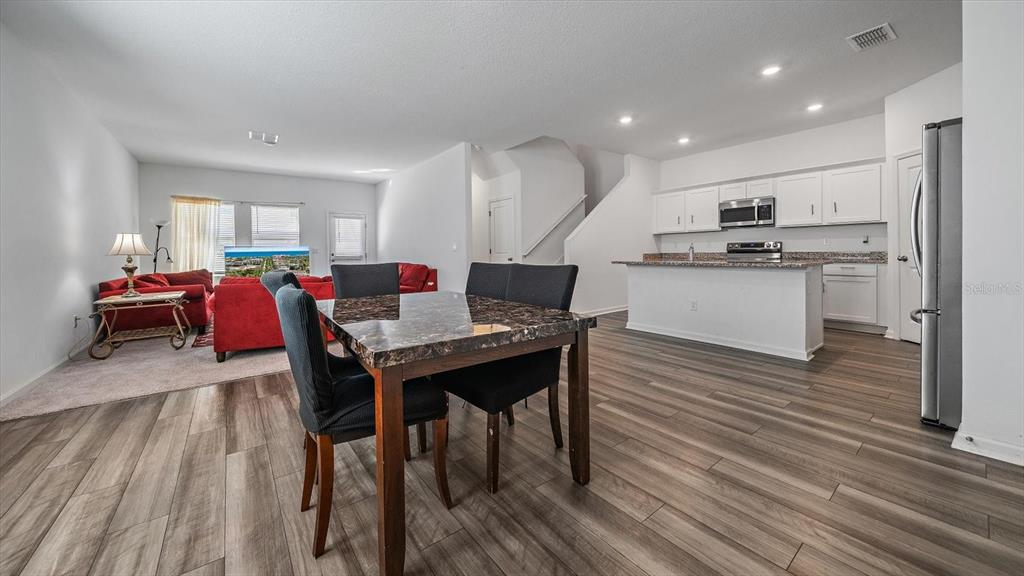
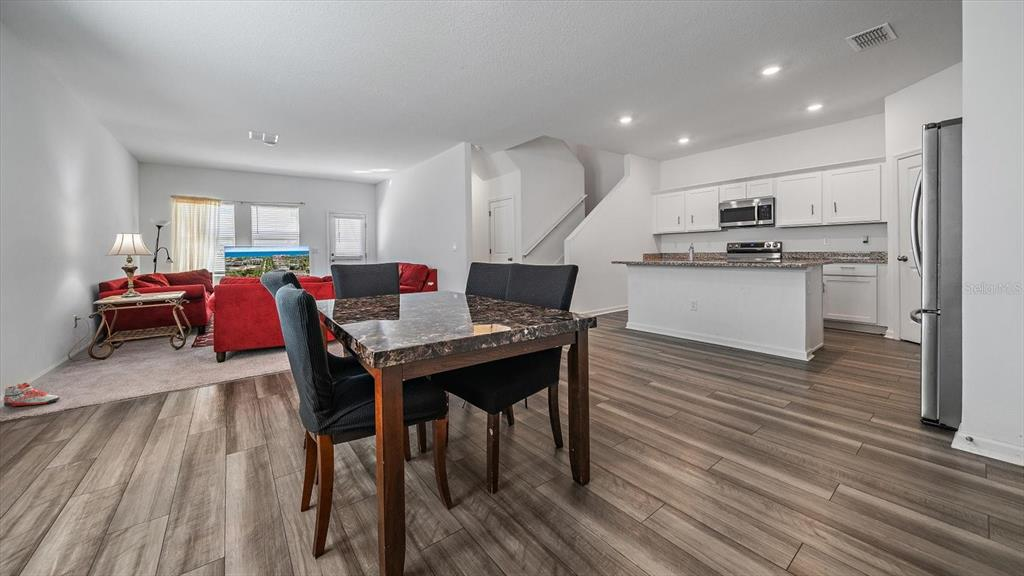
+ sneaker [3,382,60,408]
